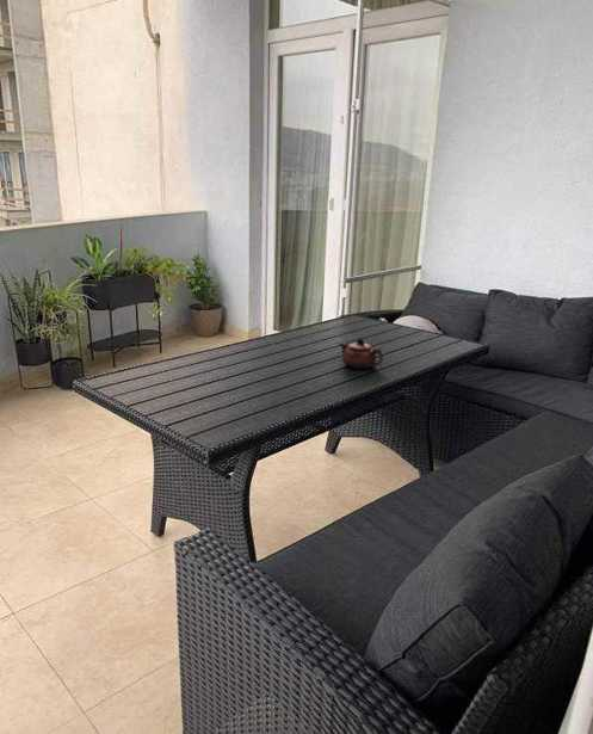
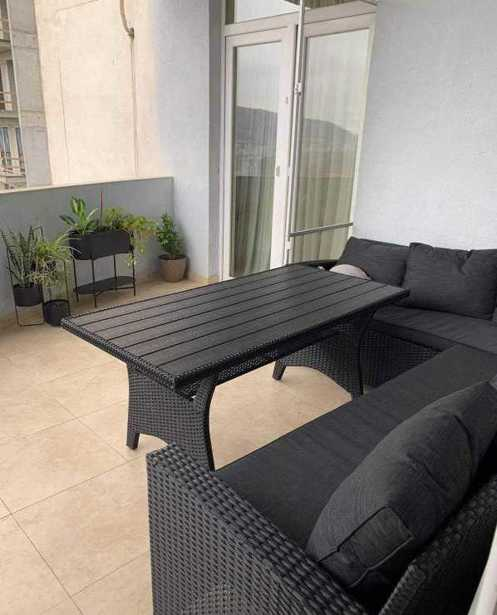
- teapot [339,337,384,370]
